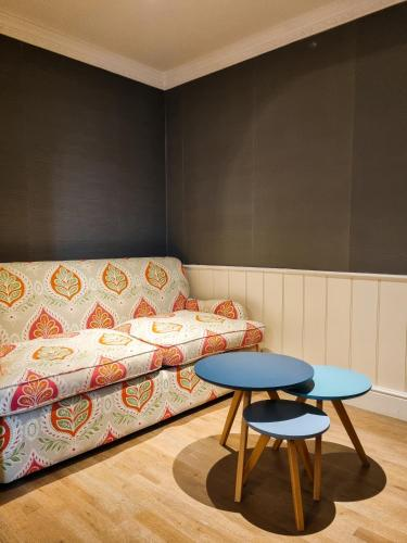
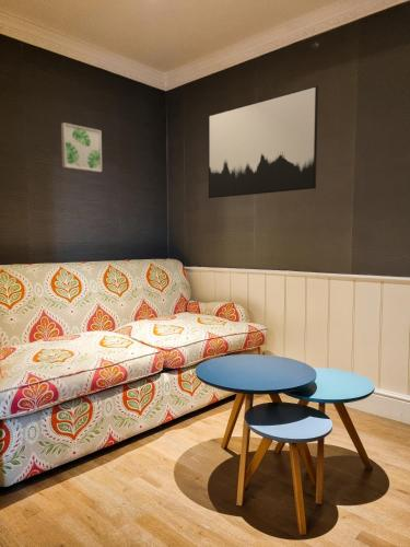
+ wall art [60,121,103,173]
+ wall art [208,84,319,199]
